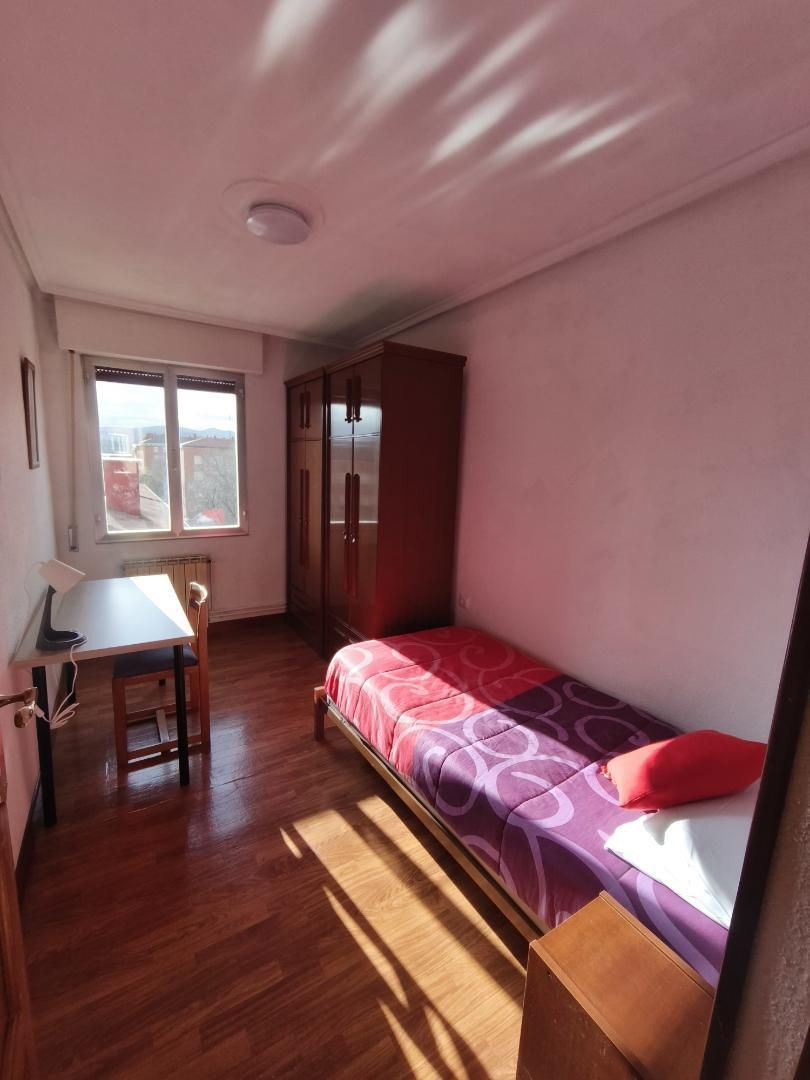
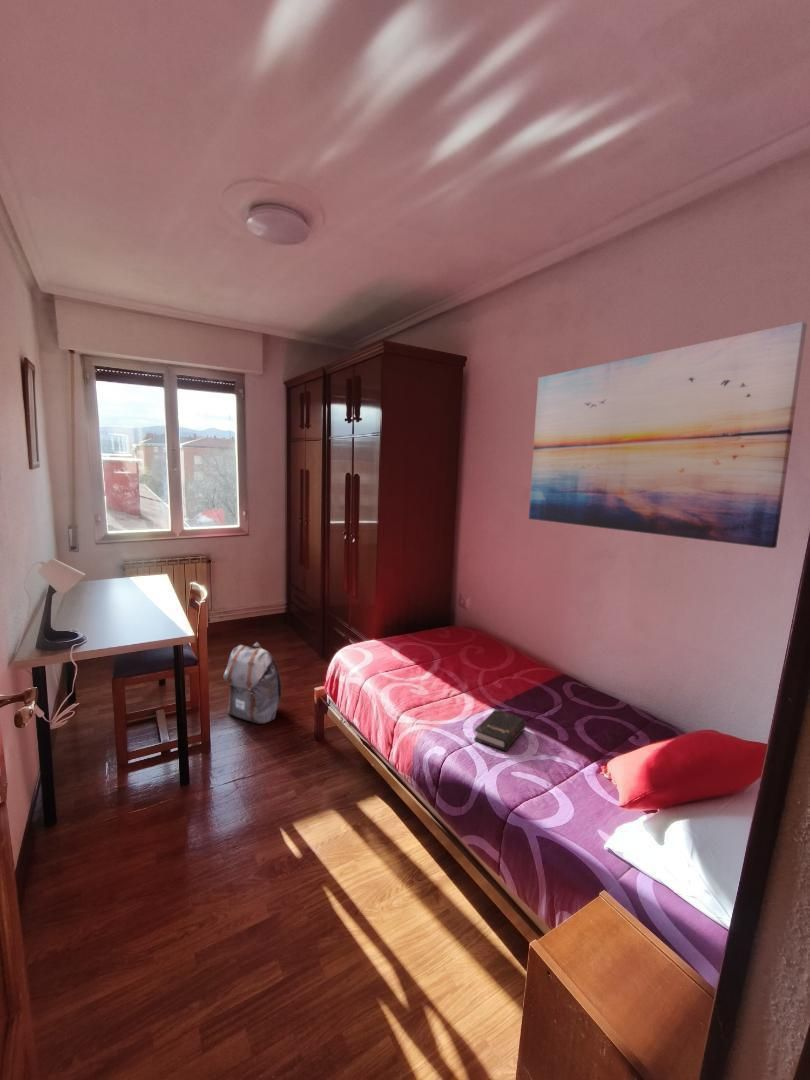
+ wall art [528,321,808,549]
+ backpack [222,641,282,725]
+ hardback book [473,708,527,752]
